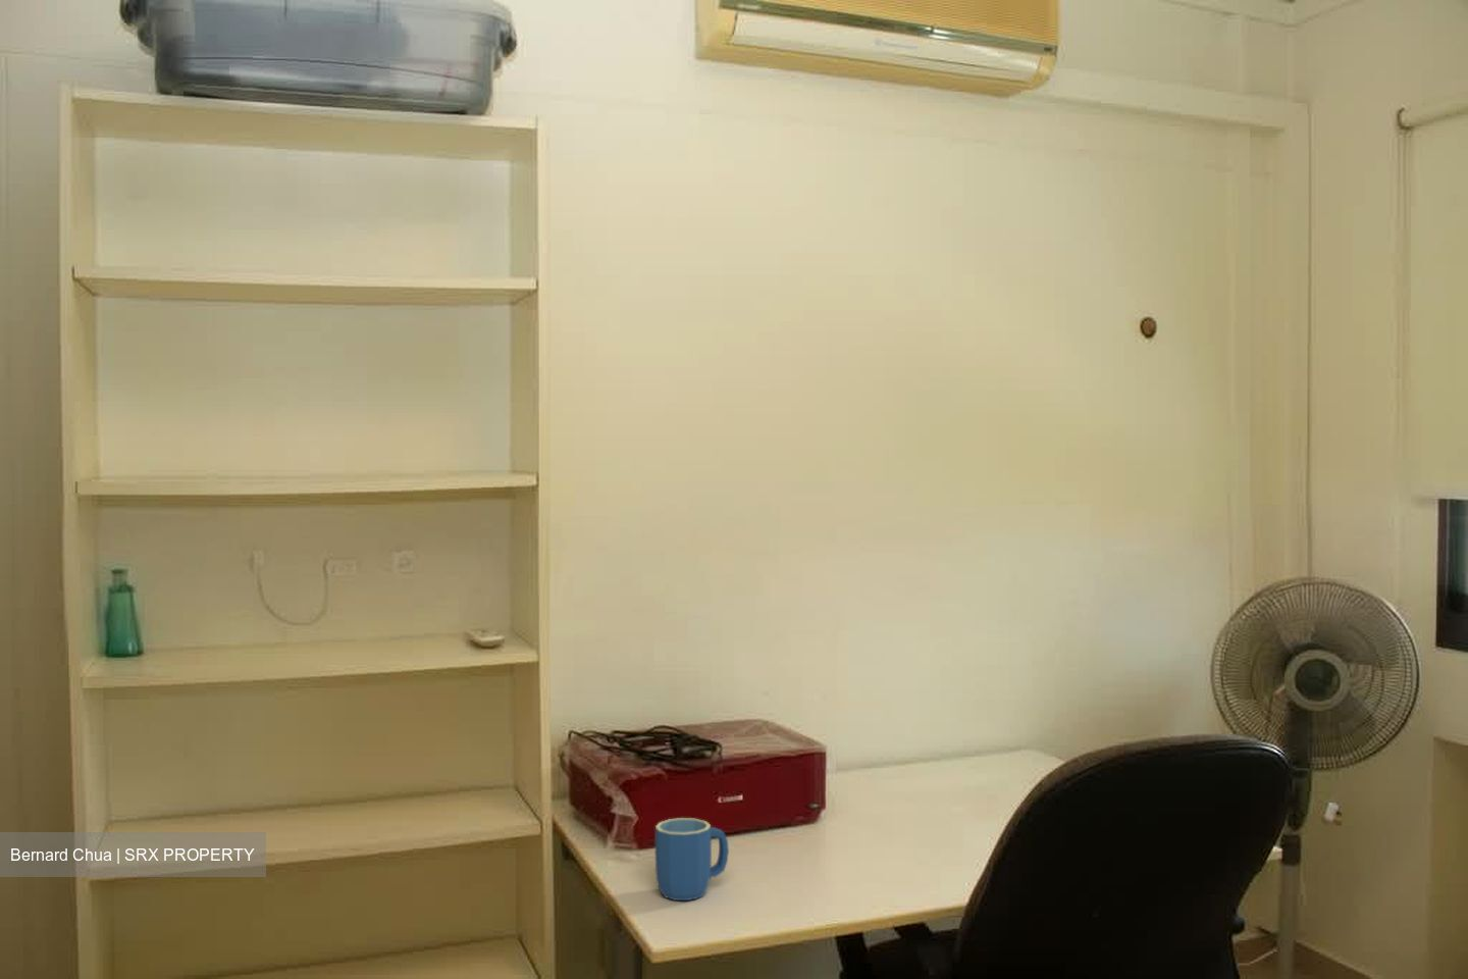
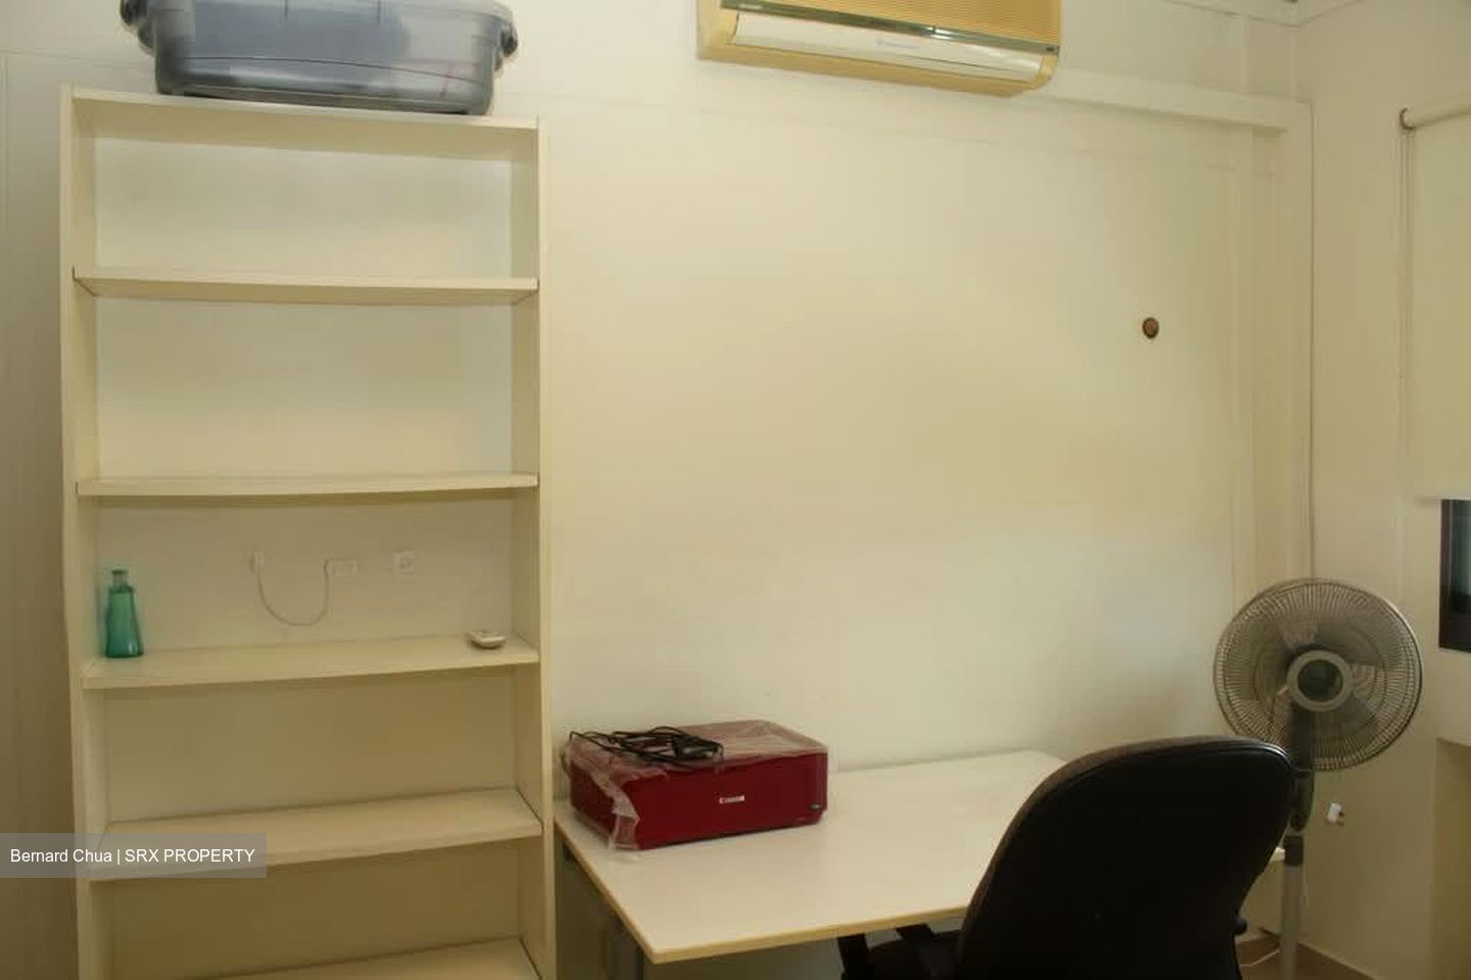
- mug [654,817,730,901]
